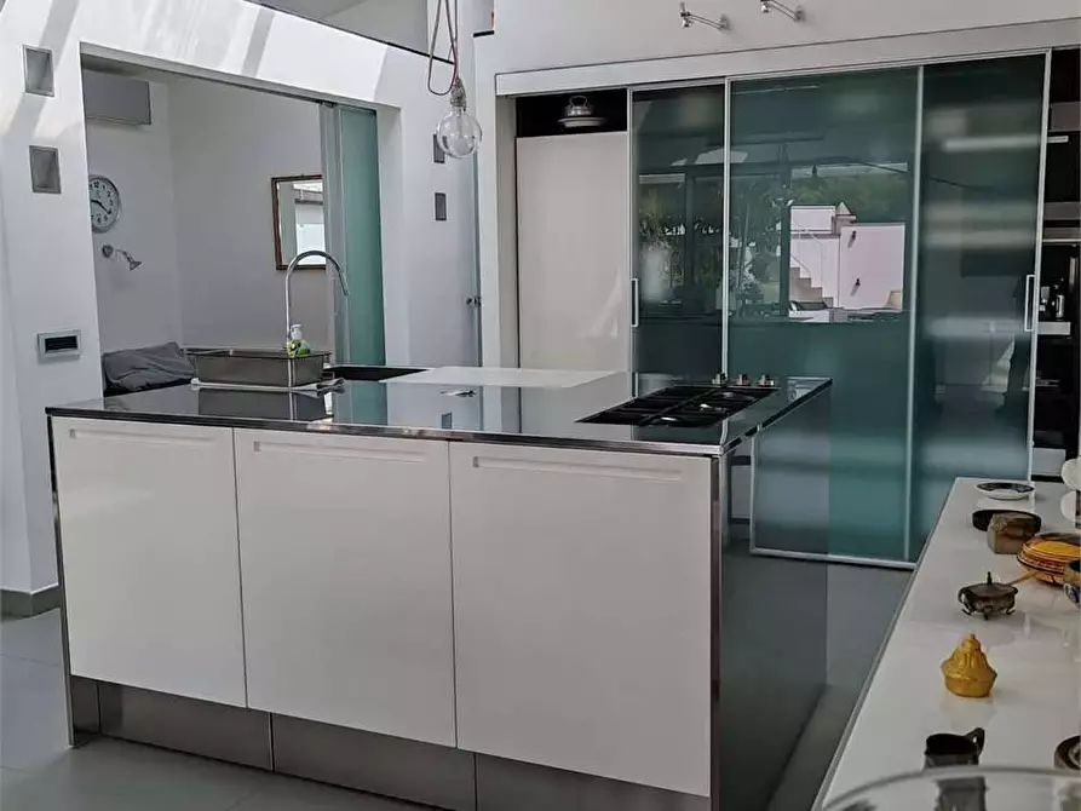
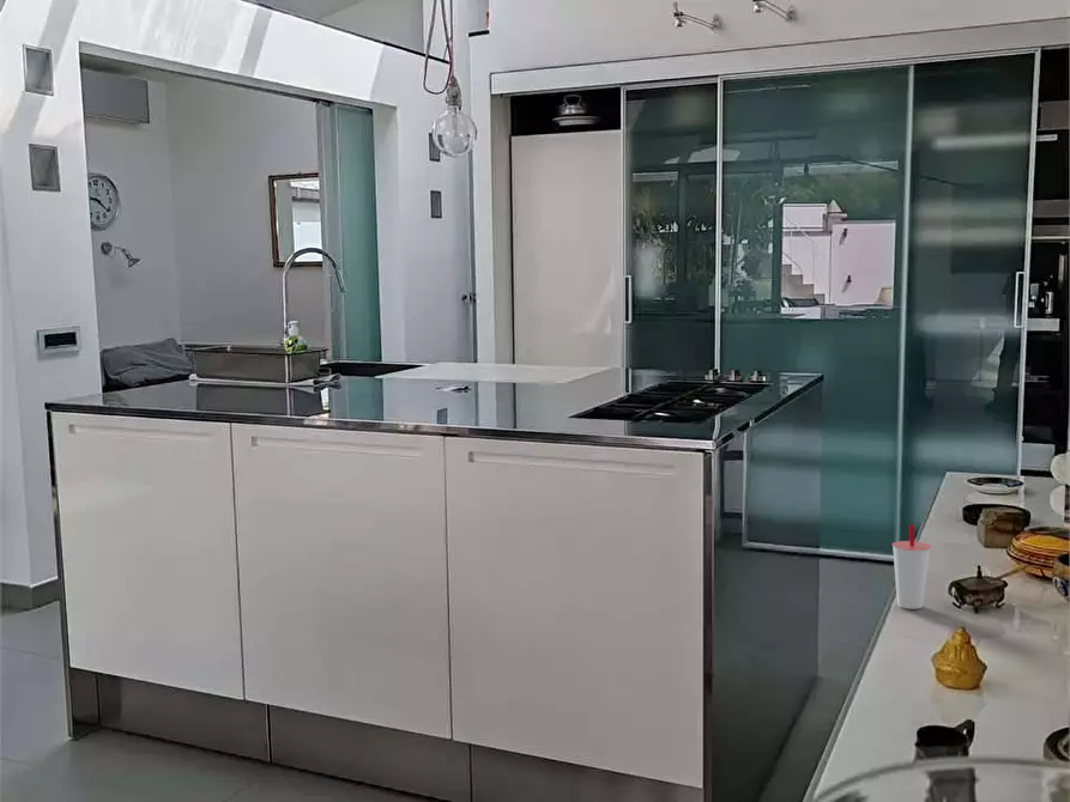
+ cup [891,523,932,610]
